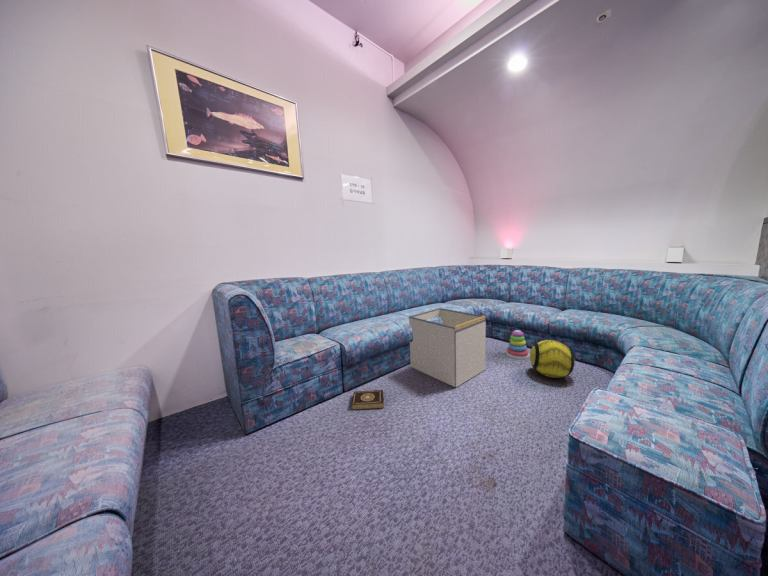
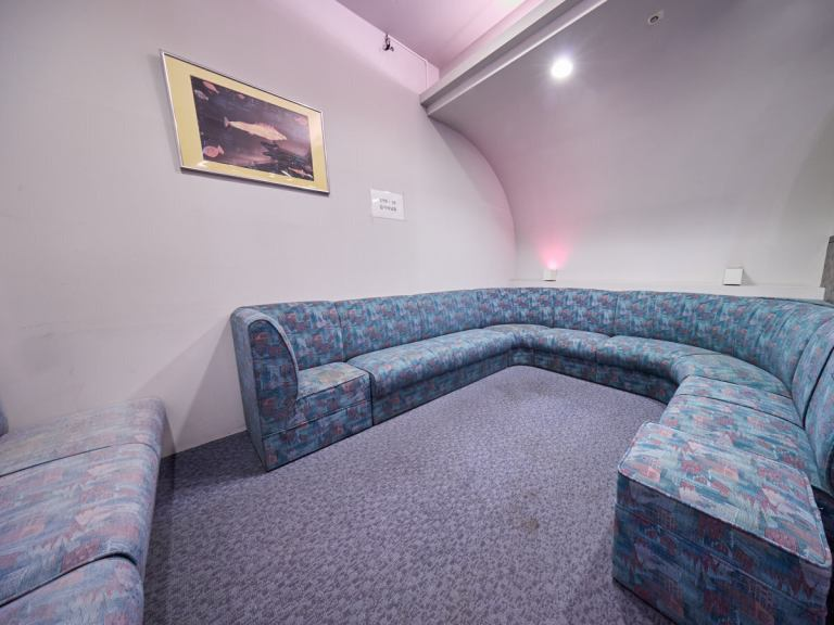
- stacking toy [505,329,530,361]
- storage bin [408,307,487,388]
- ball [529,339,576,379]
- book [351,389,385,411]
